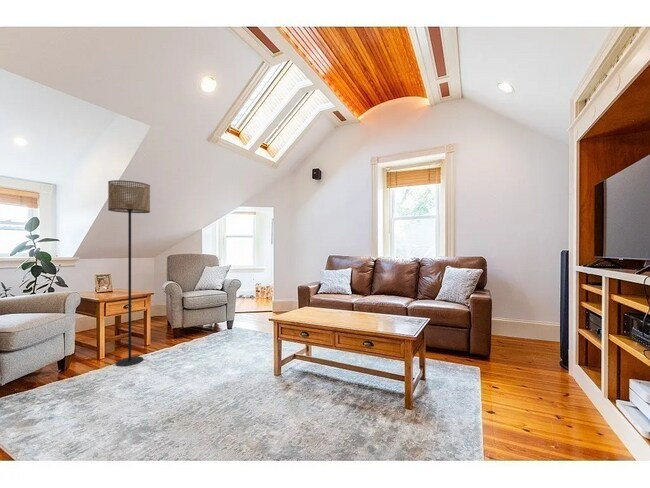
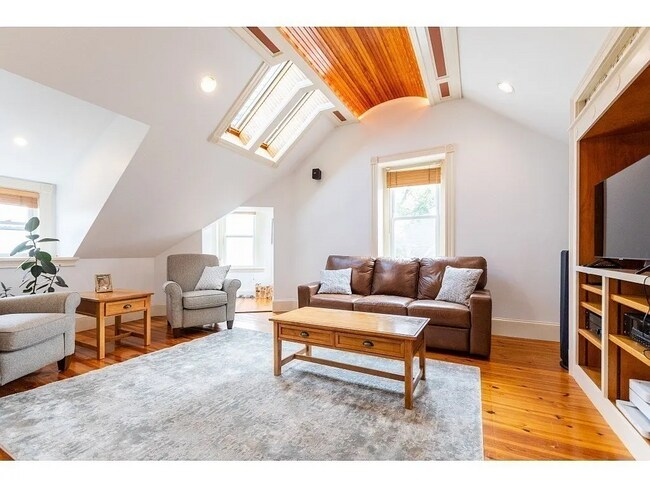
- floor lamp [107,179,151,367]
